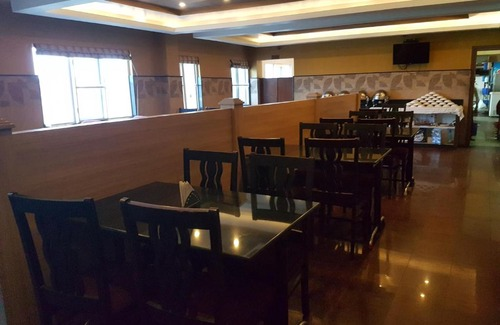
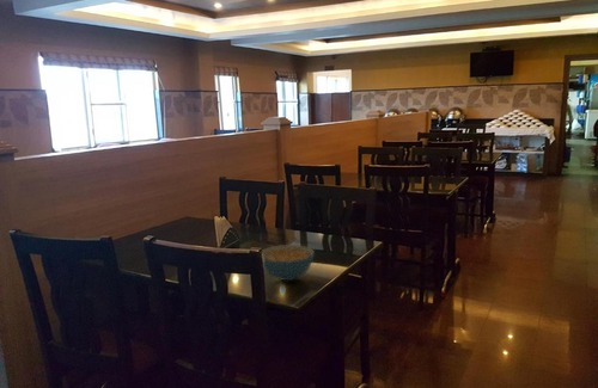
+ cereal bowl [261,244,316,282]
